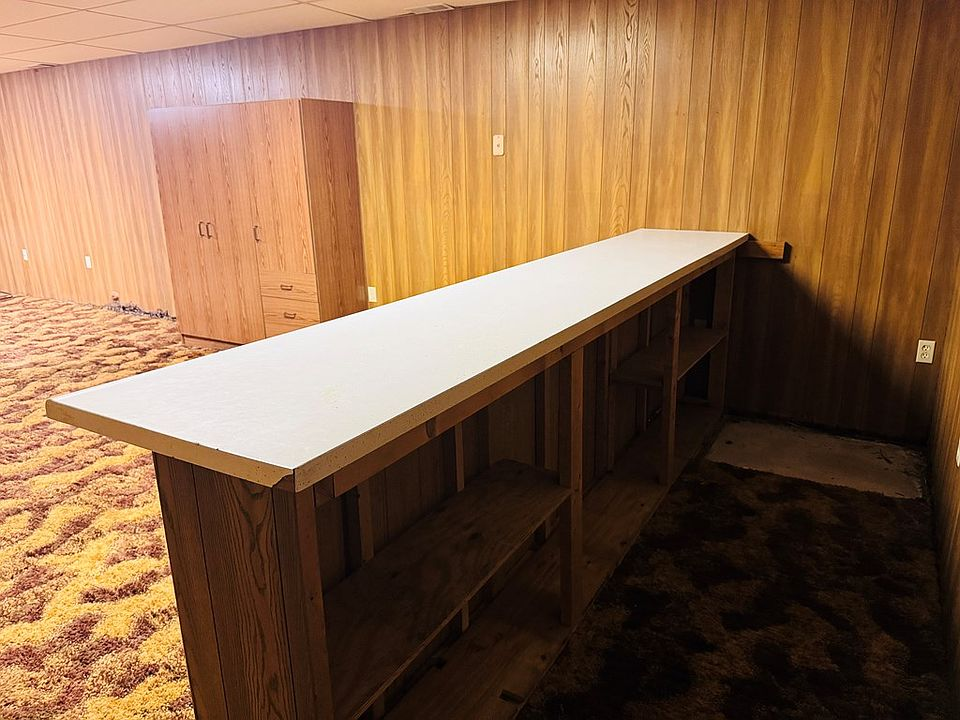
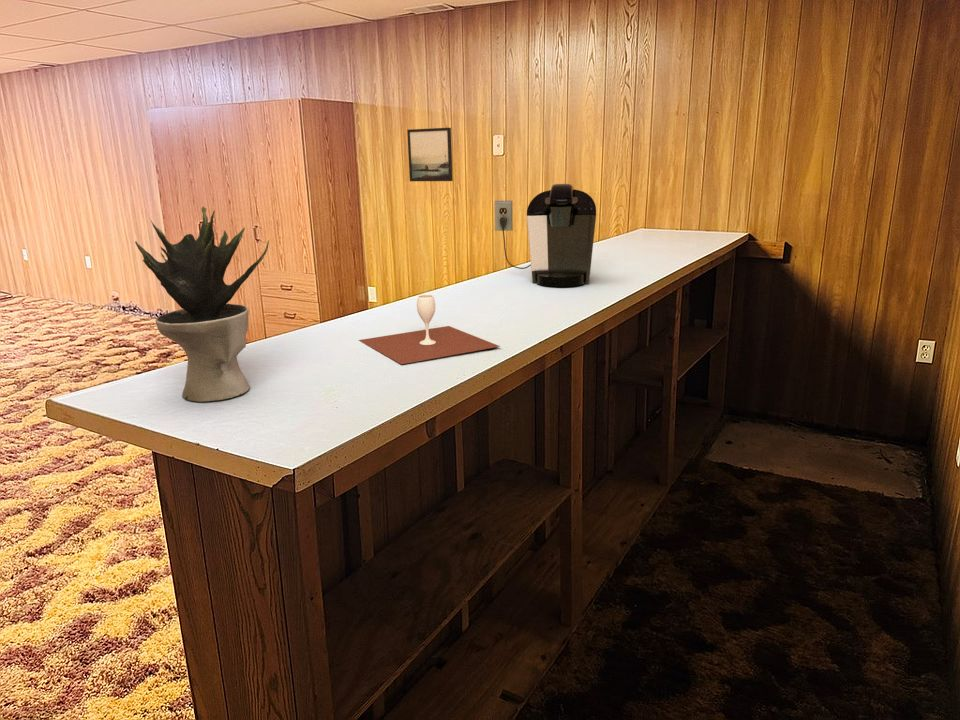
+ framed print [406,127,454,182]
+ wine glass [358,294,501,365]
+ coffee maker [494,183,597,288]
+ potted plant [134,206,270,403]
